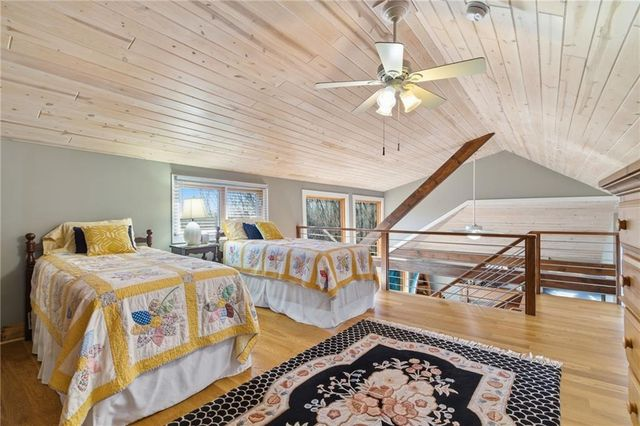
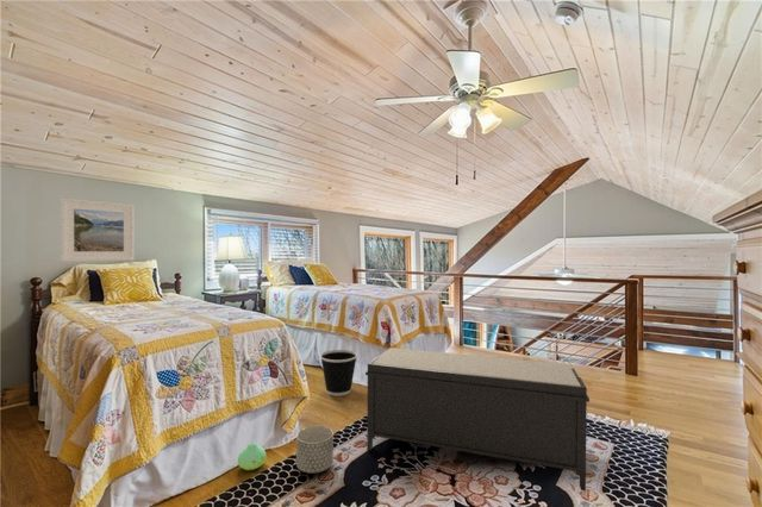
+ planter [295,425,335,474]
+ wastebasket [319,349,358,398]
+ plush toy [237,442,267,471]
+ bench [364,346,591,492]
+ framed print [60,198,136,263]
